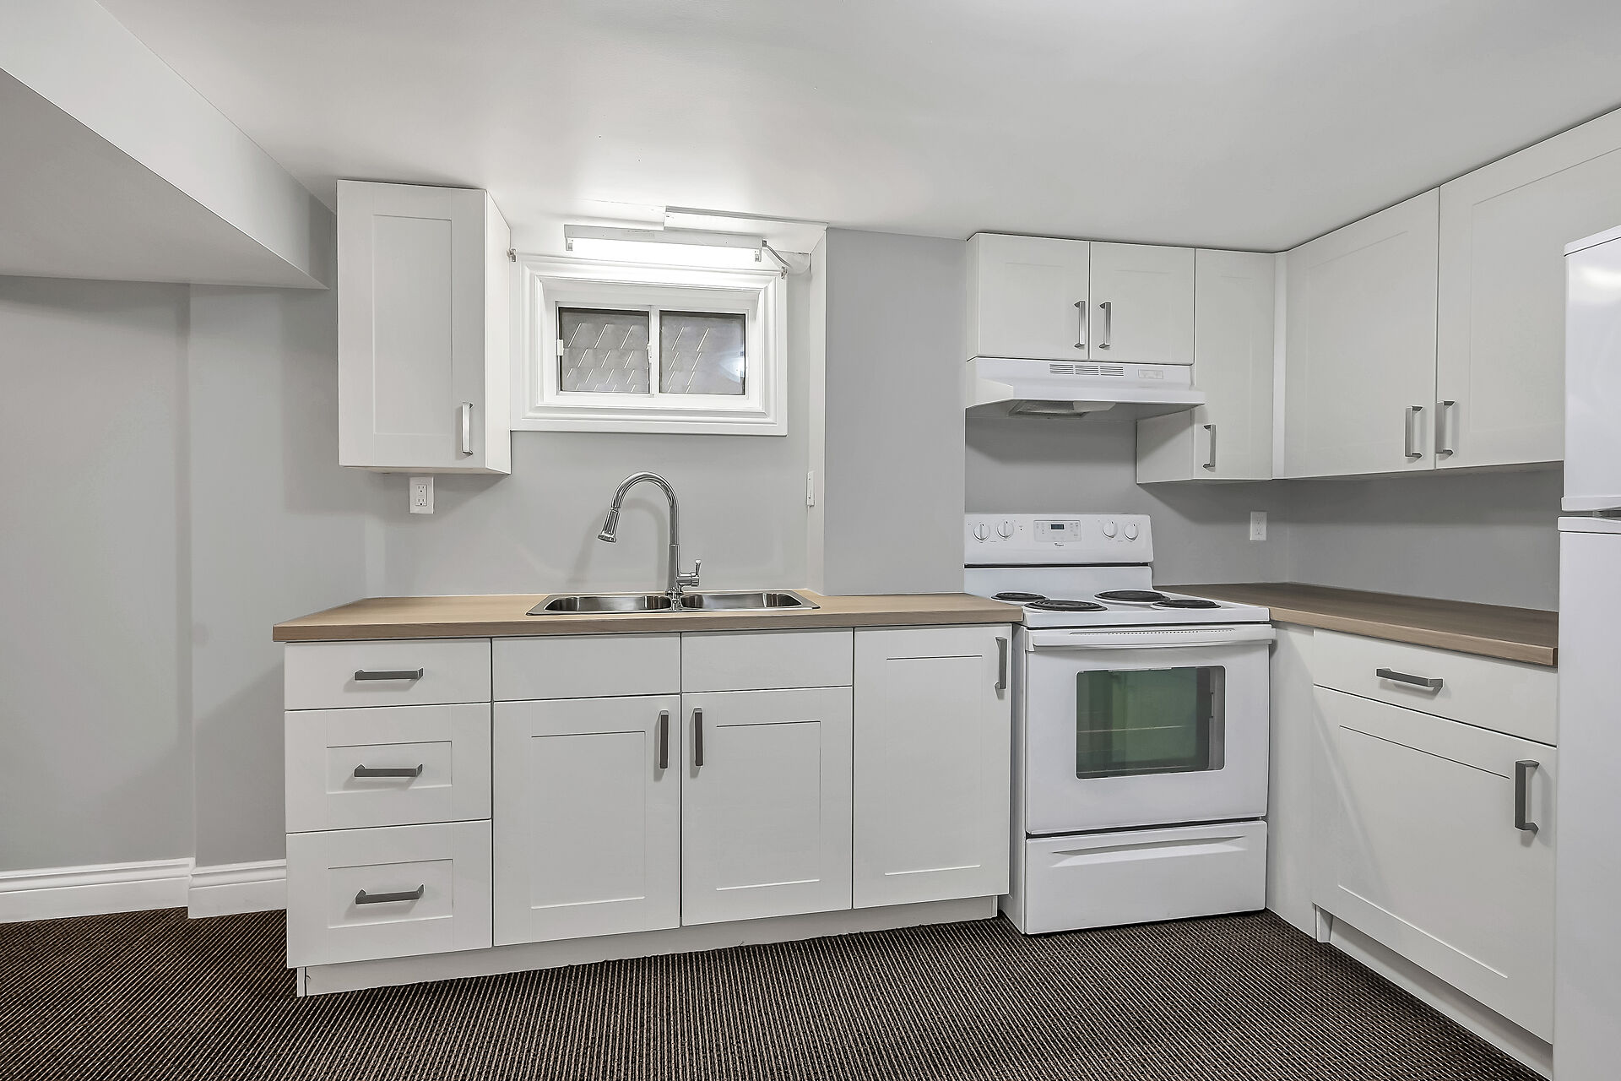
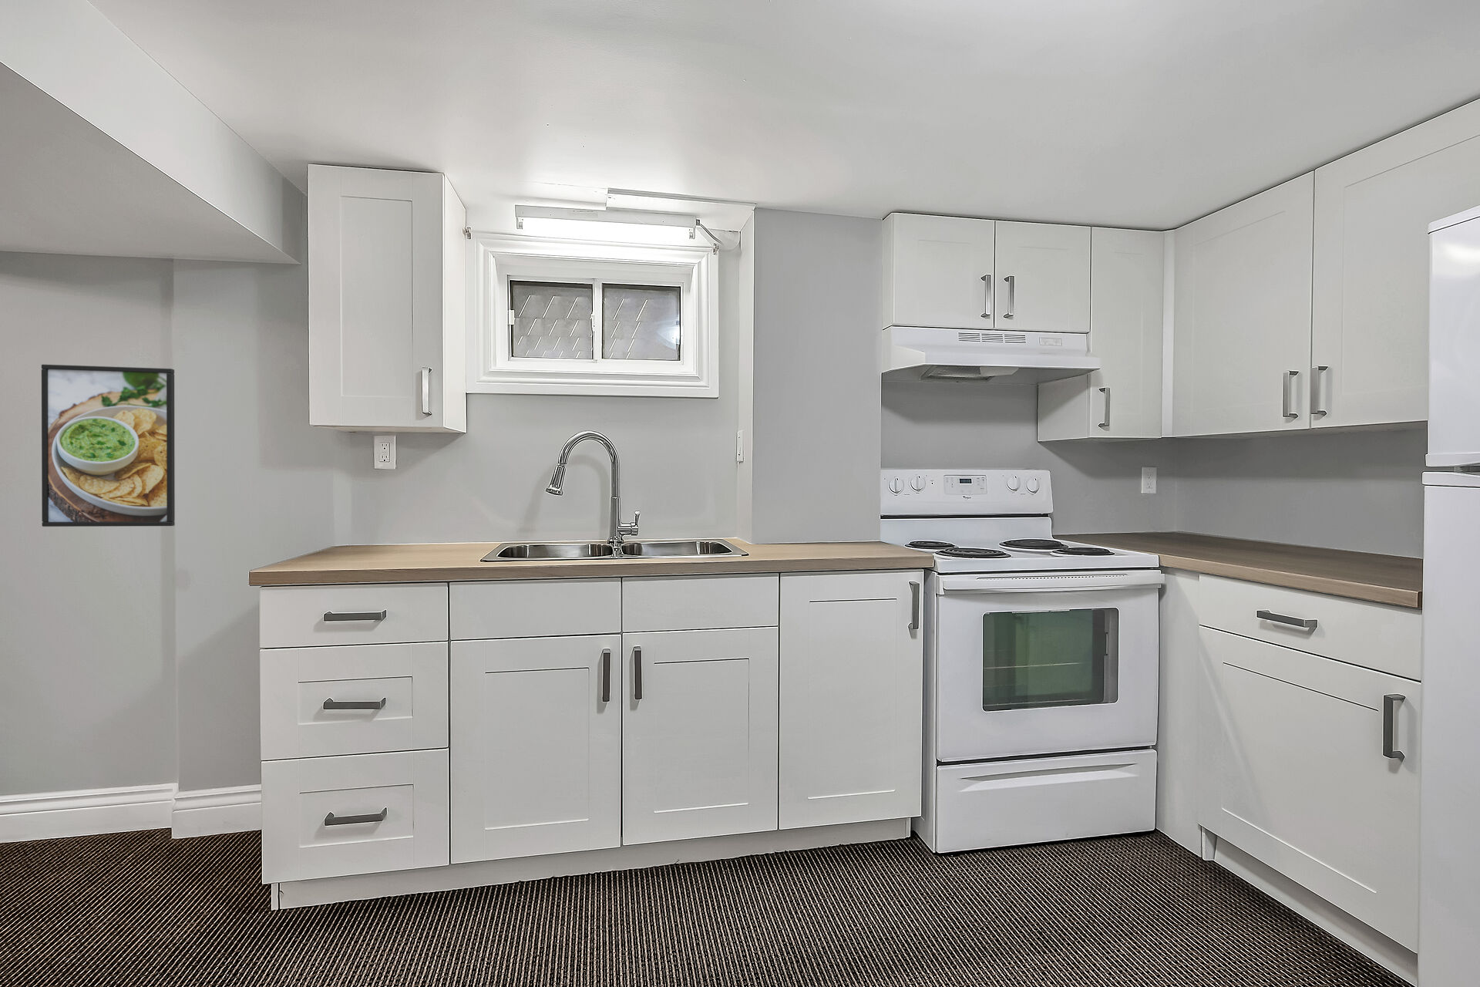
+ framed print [41,364,176,528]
